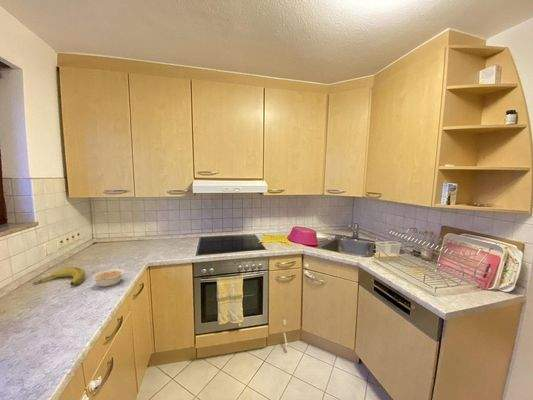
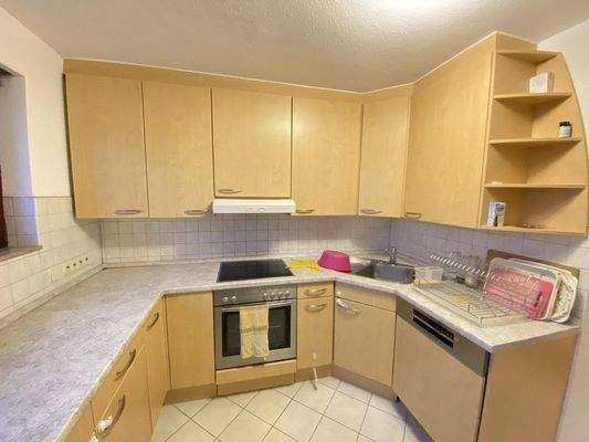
- legume [91,268,125,288]
- banana [32,266,86,286]
